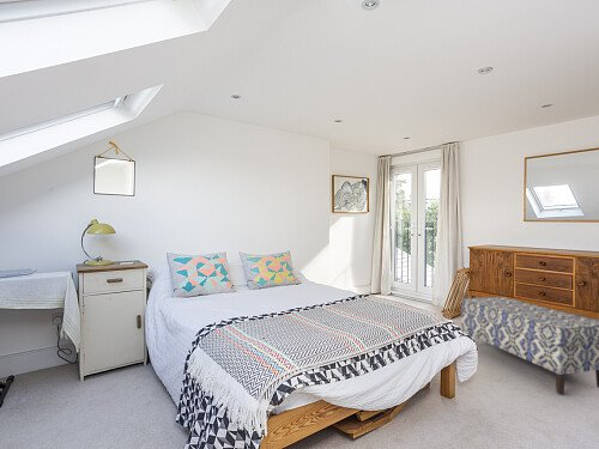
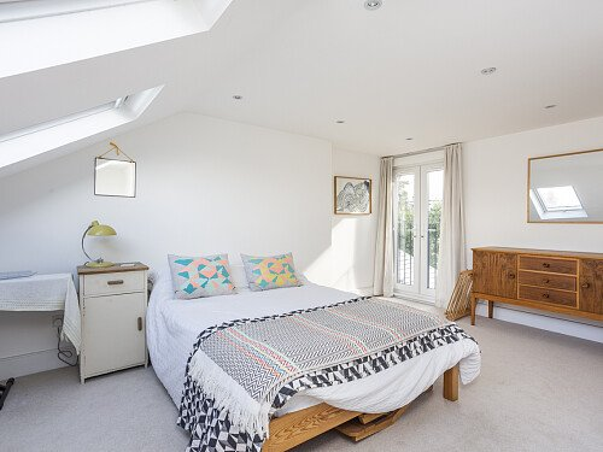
- bench [460,296,599,395]
